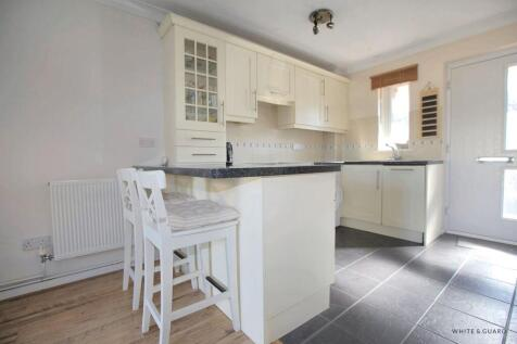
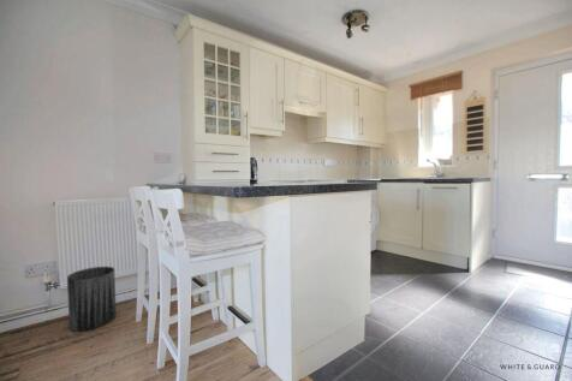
+ trash can [66,266,118,333]
